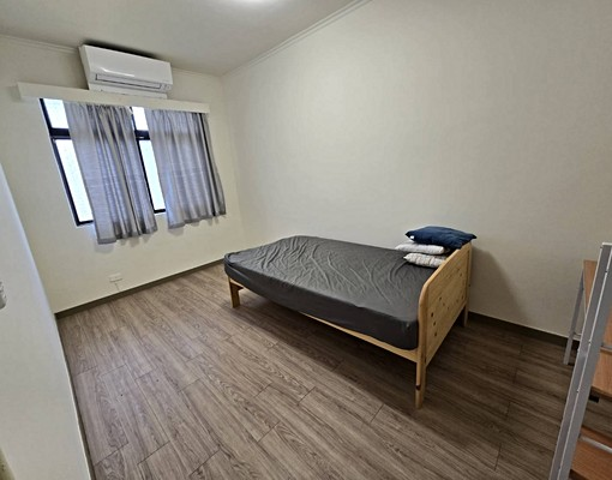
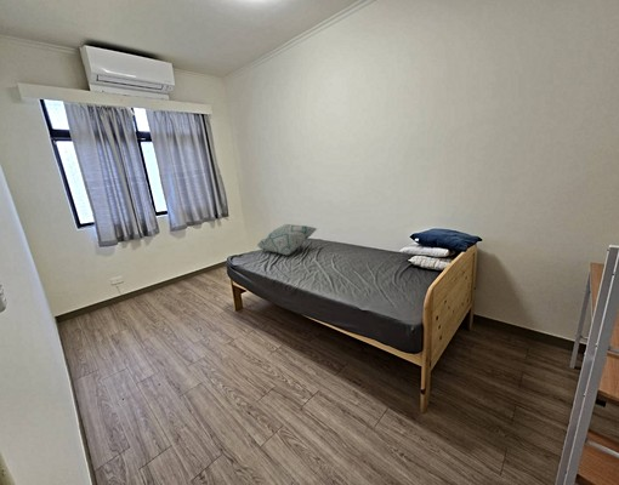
+ decorative pillow [256,223,319,257]
